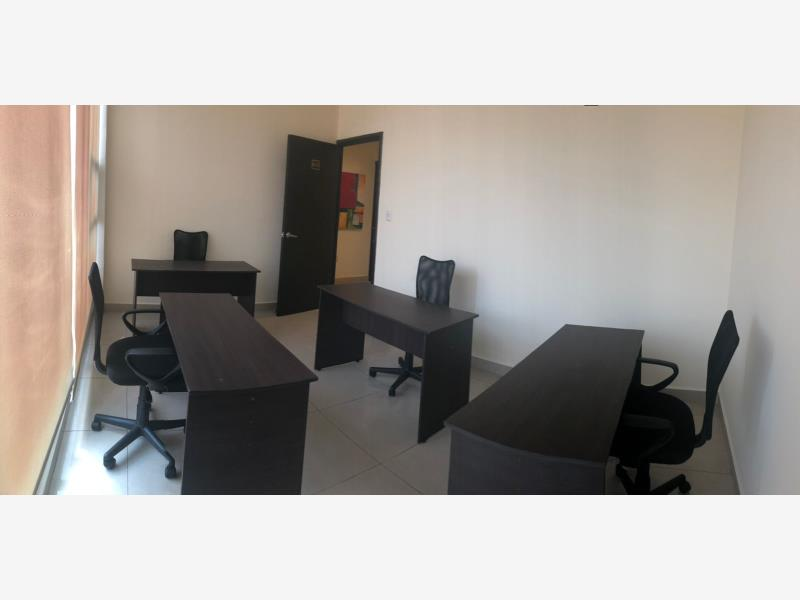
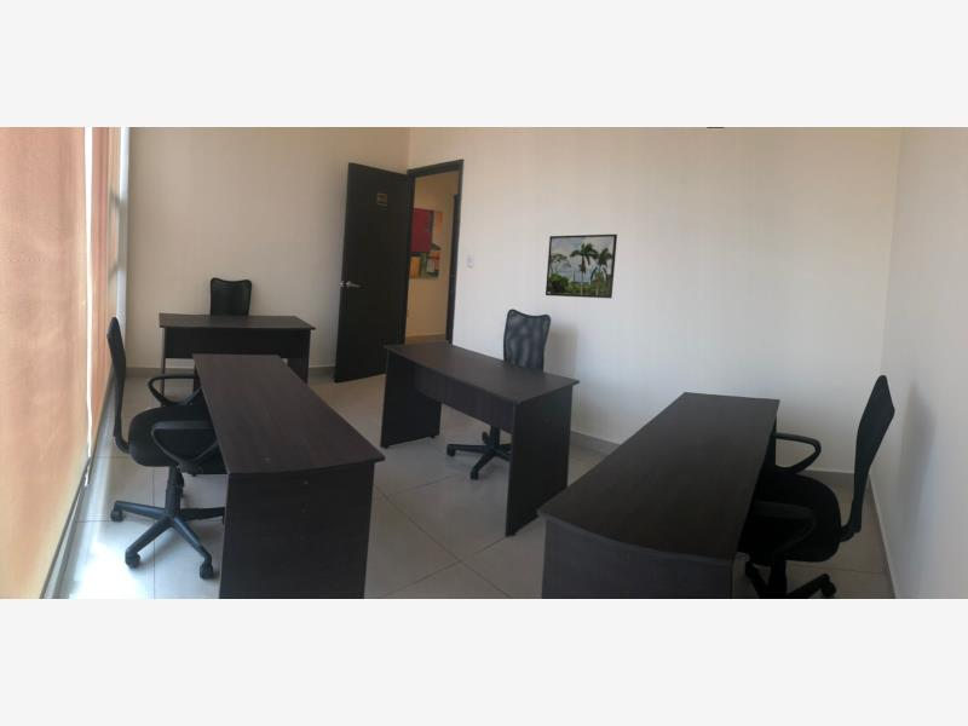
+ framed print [544,234,618,299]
